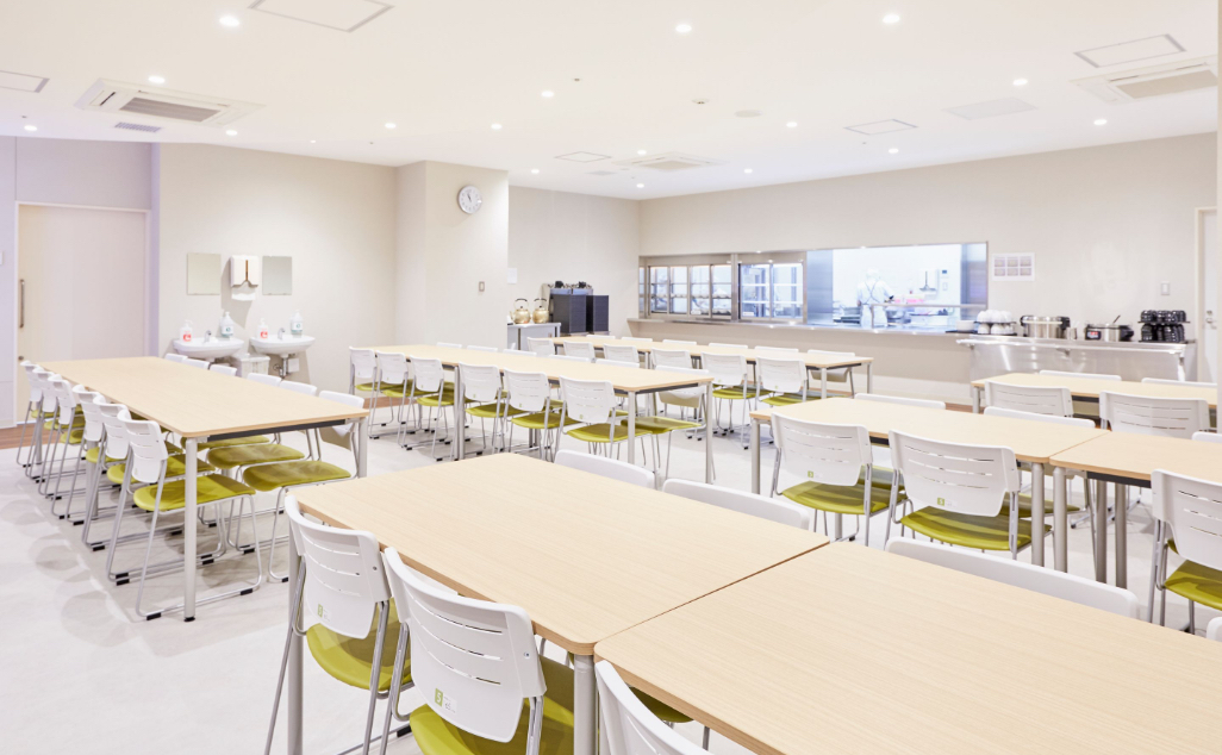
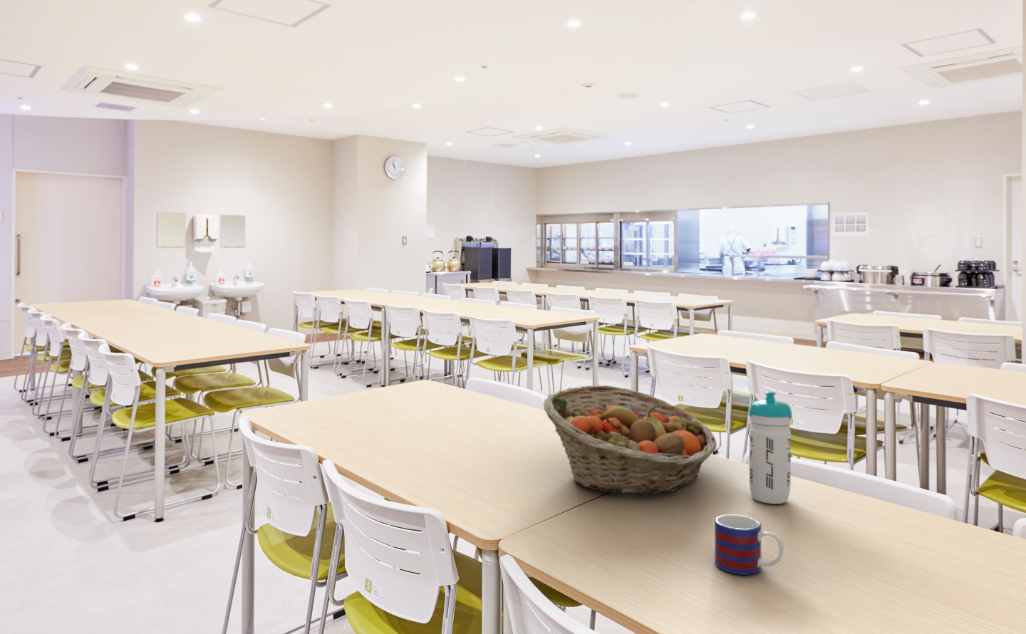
+ fruit basket [543,384,718,495]
+ water bottle [747,390,793,505]
+ mug [714,513,785,576]
